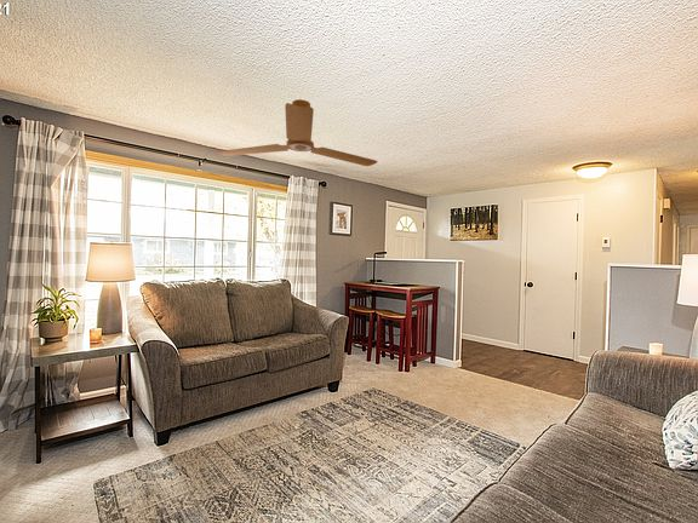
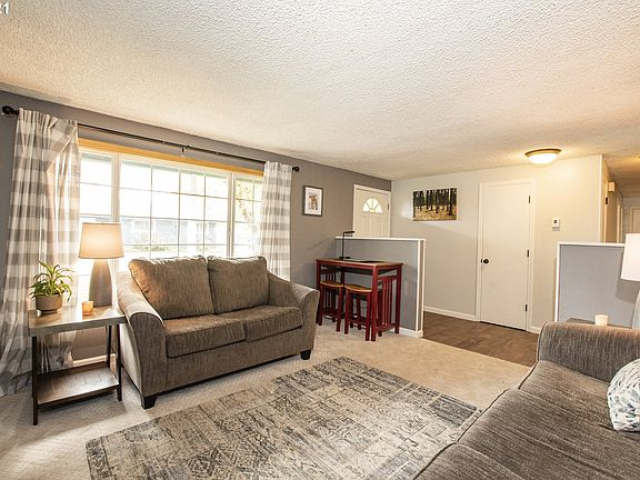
- ceiling fan [216,98,378,167]
